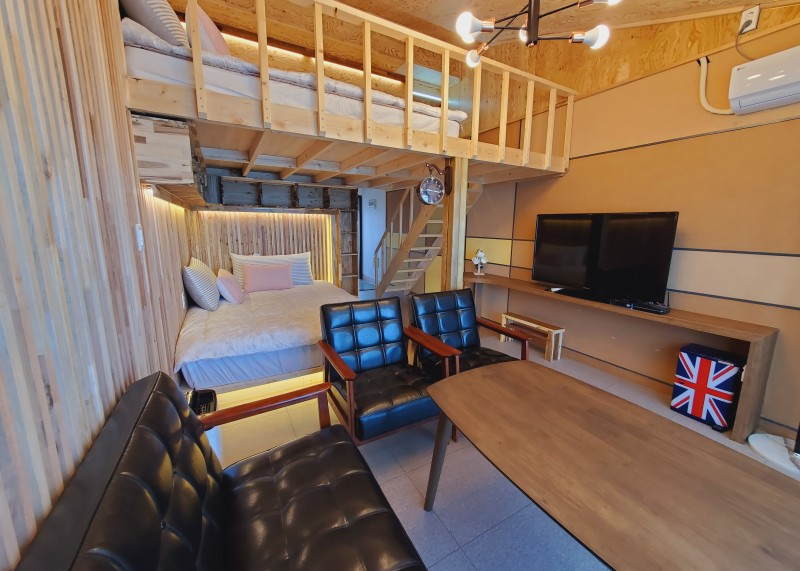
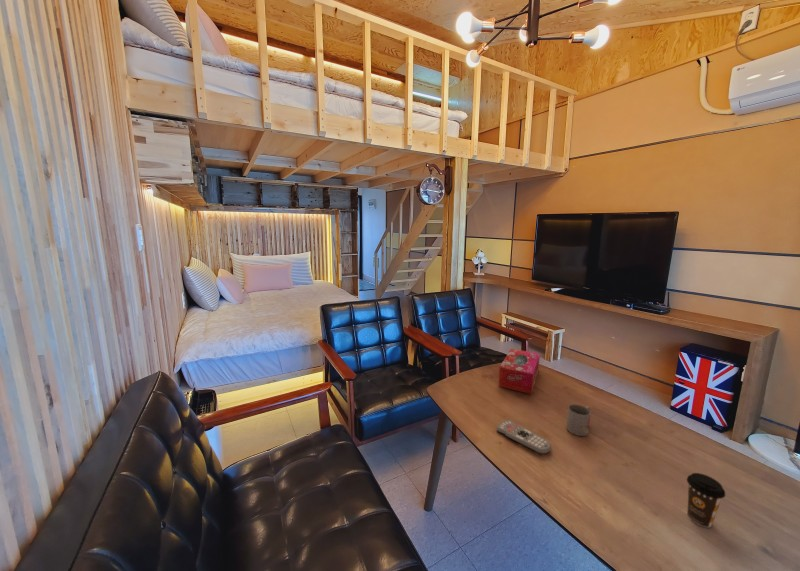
+ tissue box [498,348,541,395]
+ coffee cup [686,472,726,528]
+ mug [565,403,592,437]
+ remote control [496,419,552,455]
